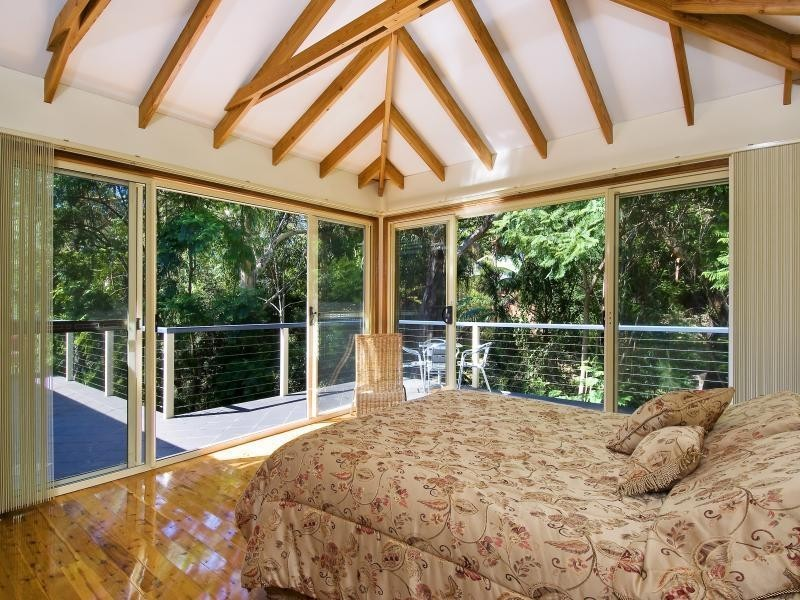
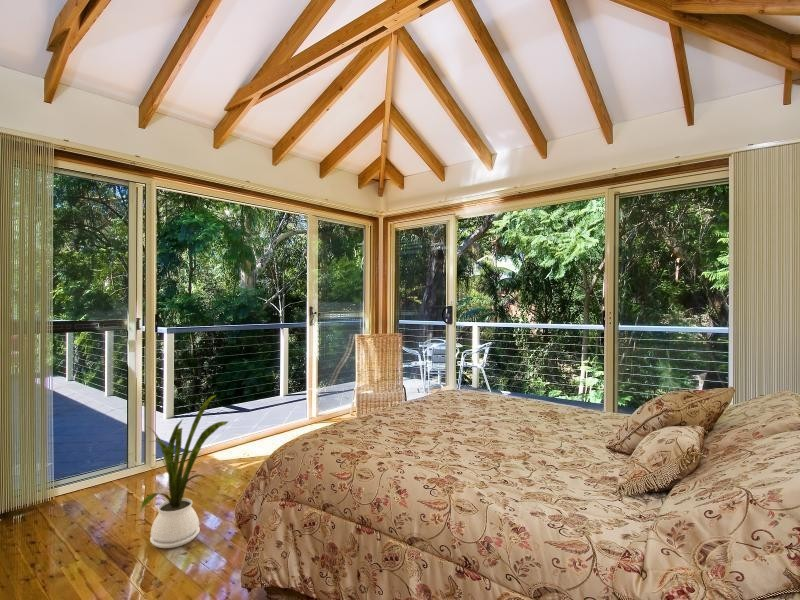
+ house plant [140,394,229,549]
